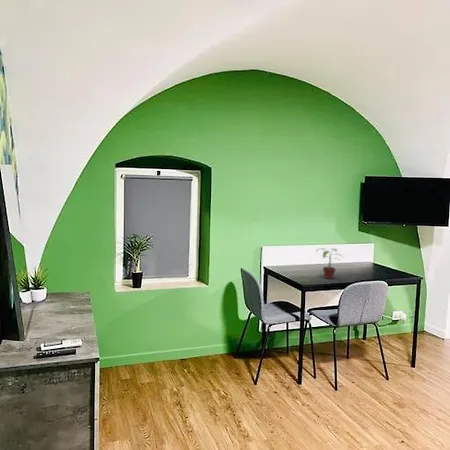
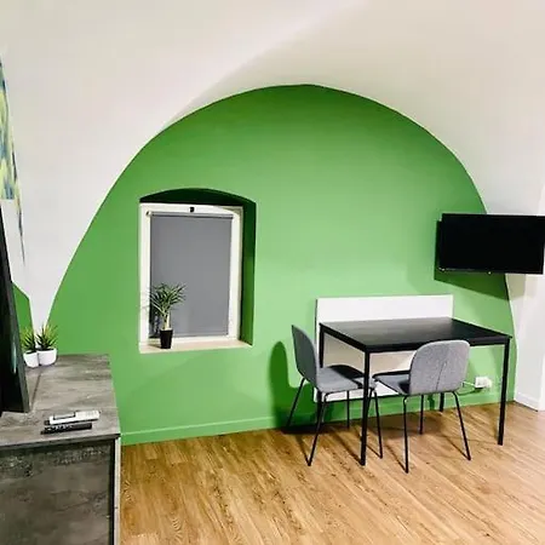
- potted plant [315,247,344,280]
